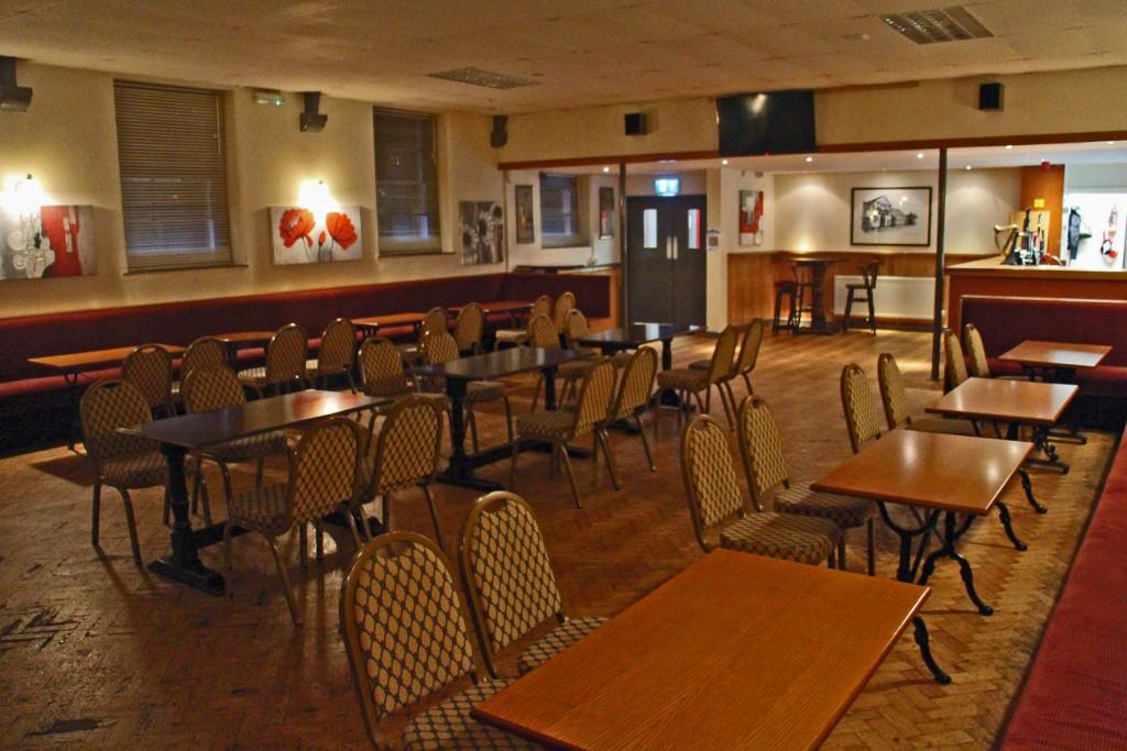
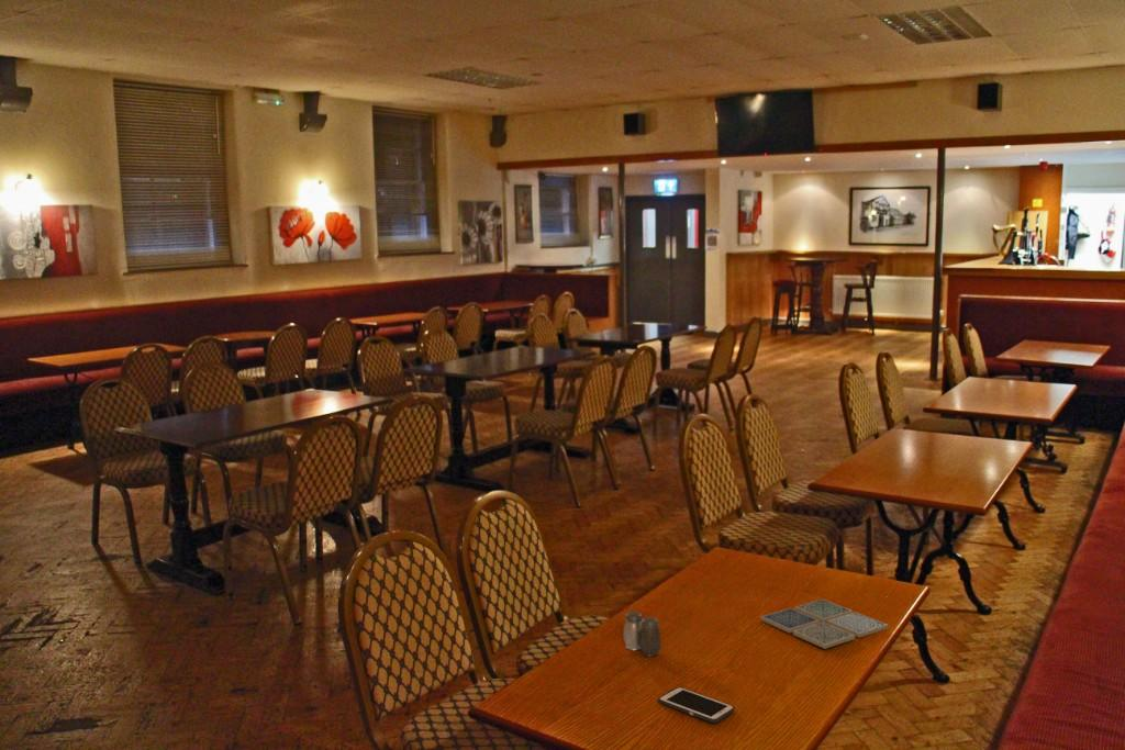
+ salt and pepper shaker [623,611,661,658]
+ drink coaster [759,598,889,650]
+ cell phone [657,686,735,724]
